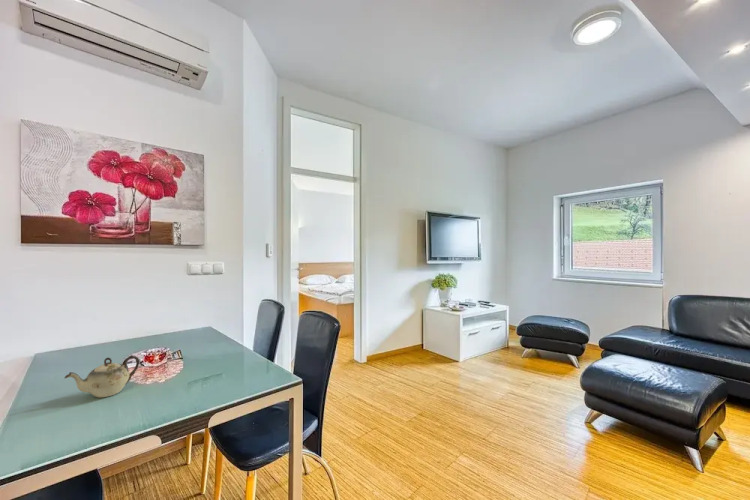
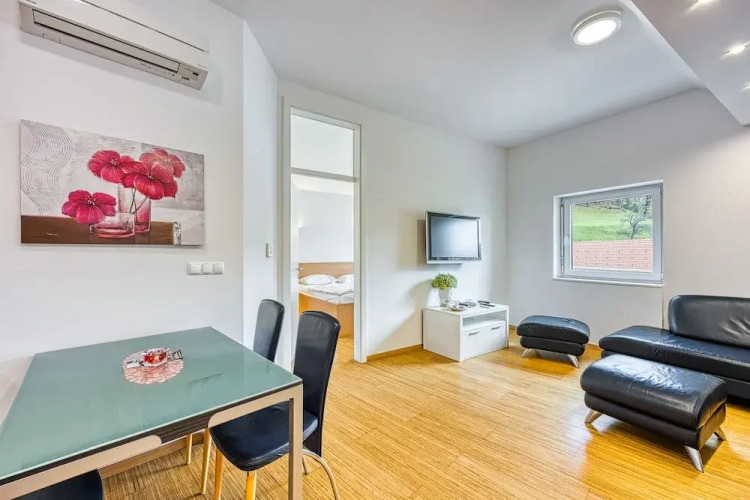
- teapot [64,354,140,399]
